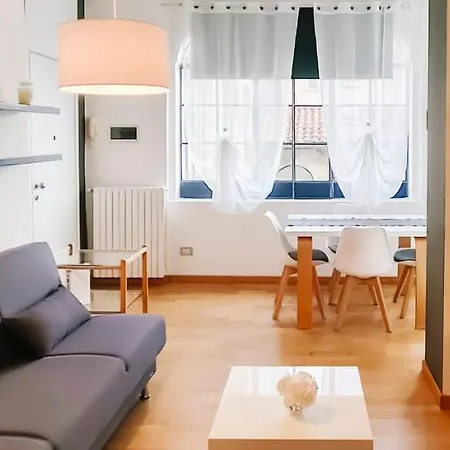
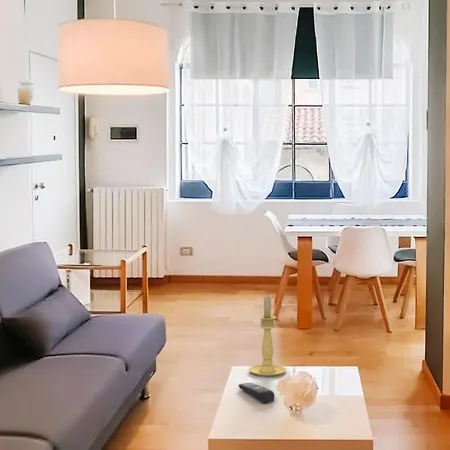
+ candle holder [248,295,287,377]
+ remote control [238,382,275,404]
